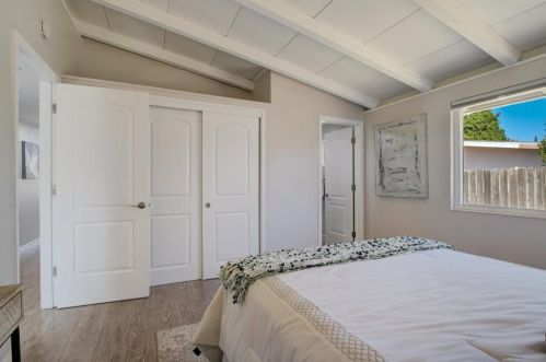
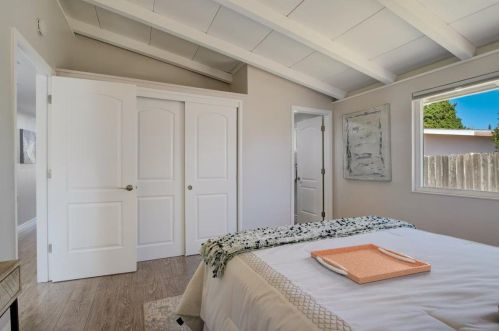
+ serving tray [310,243,432,285]
